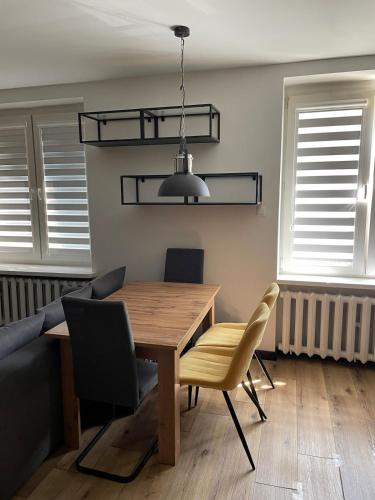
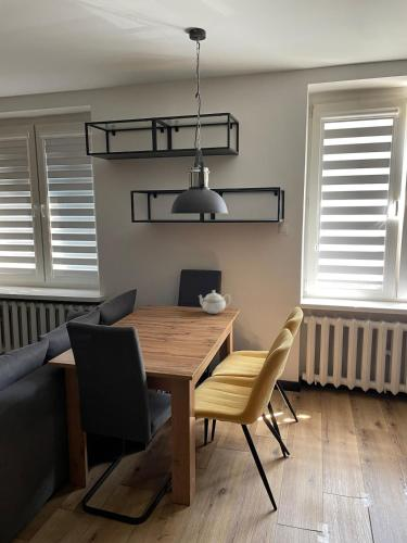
+ teapot [198,289,231,315]
